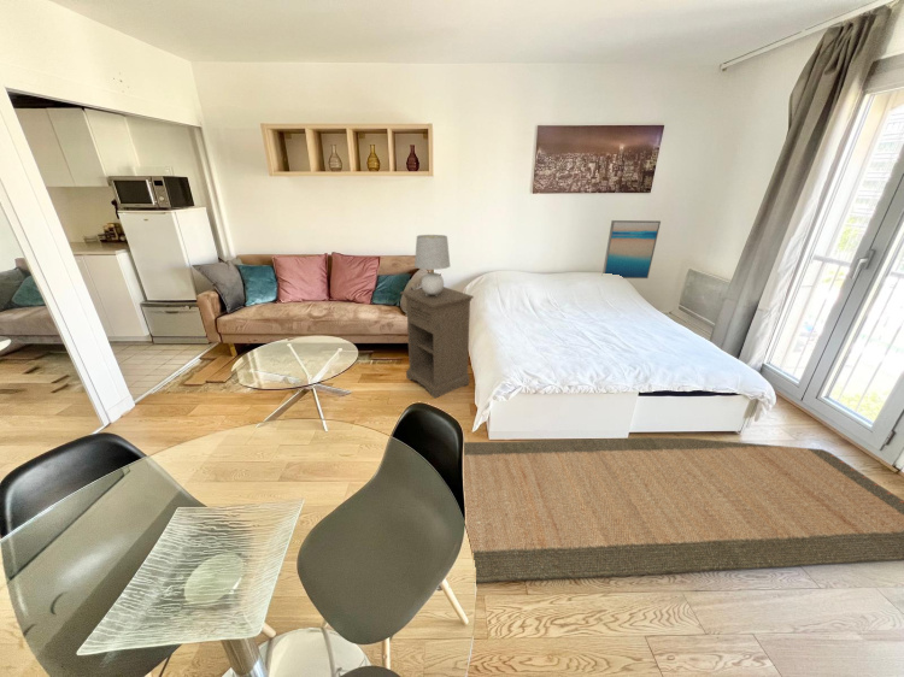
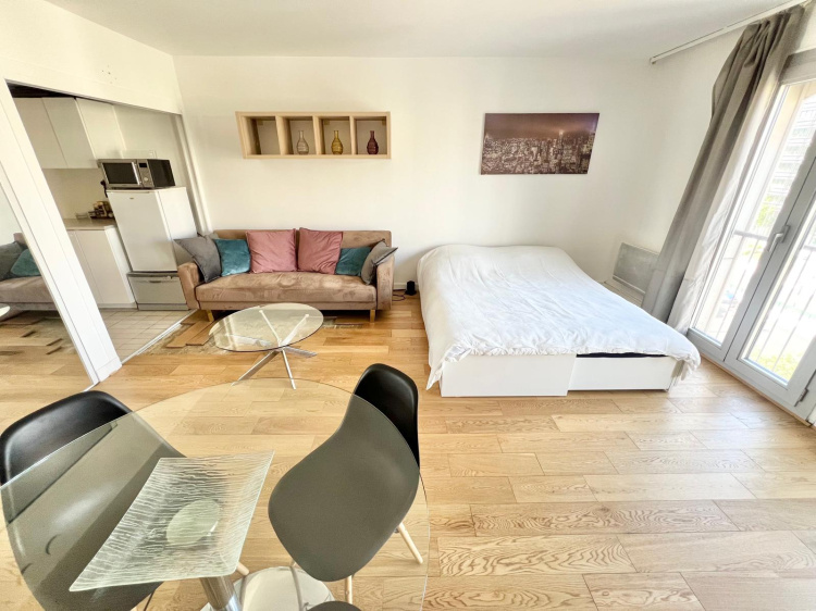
- wall art [601,219,662,279]
- table lamp [413,234,451,296]
- rug [463,436,904,583]
- nightstand [399,285,475,399]
